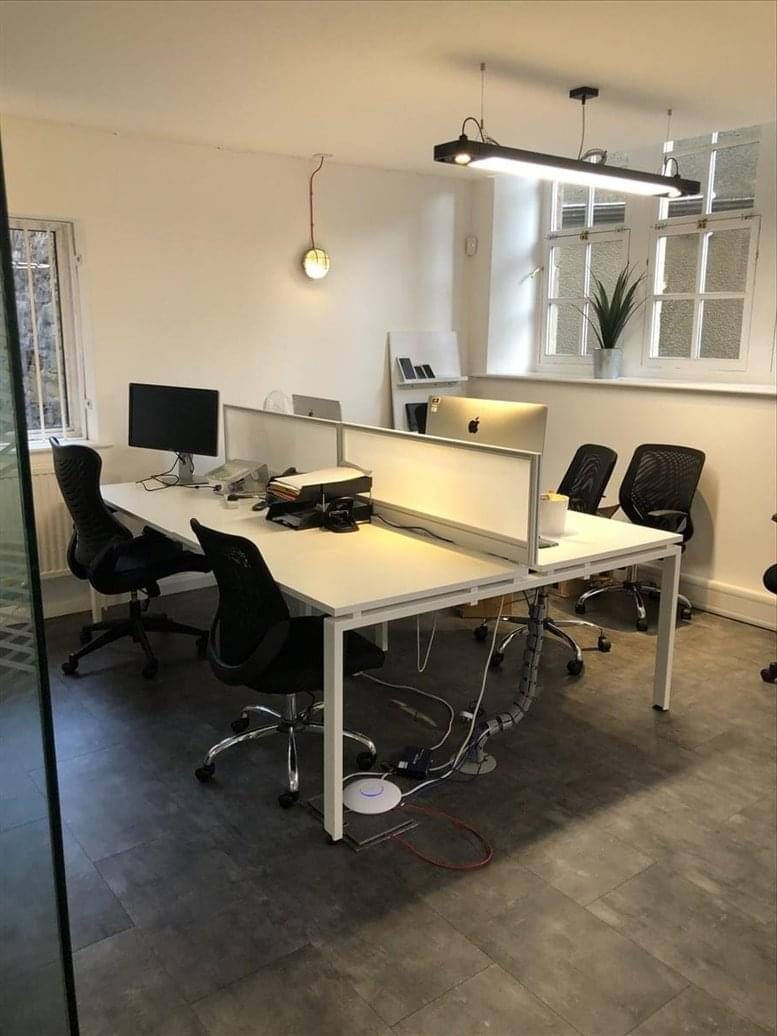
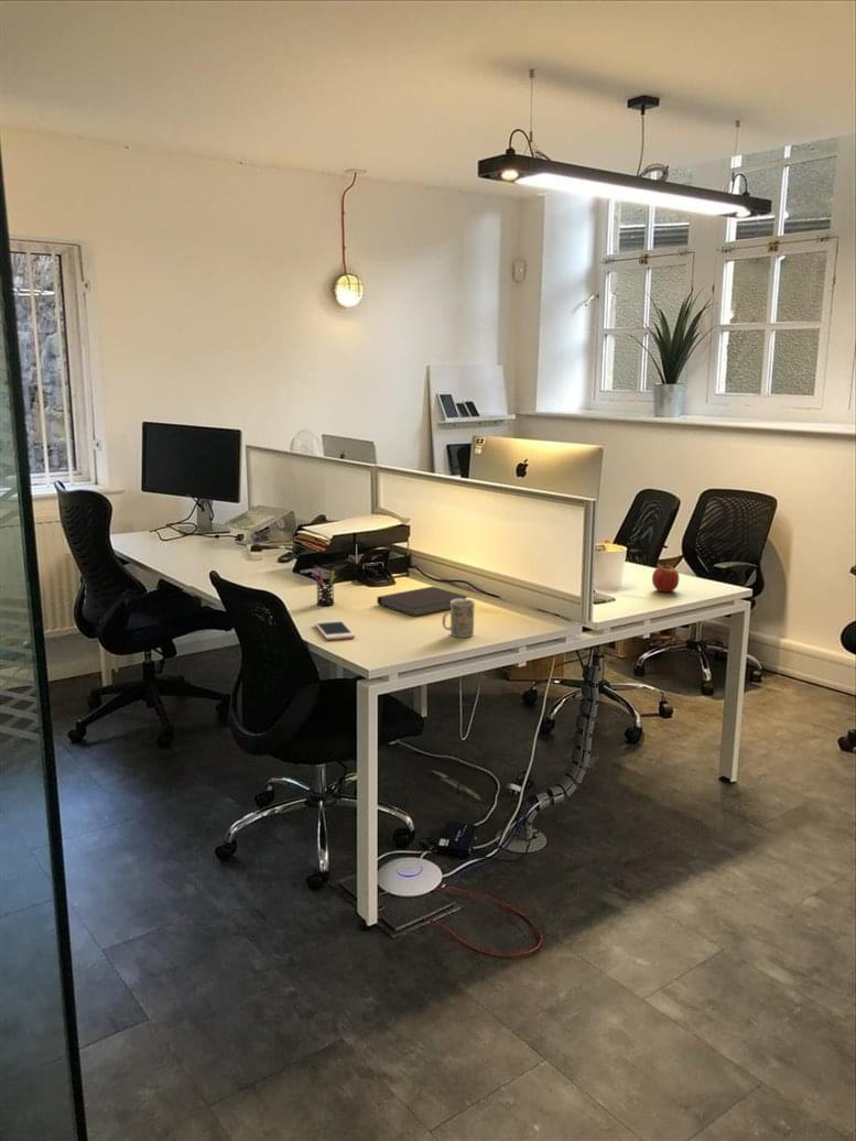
+ mug [442,598,476,639]
+ apple [651,563,680,594]
+ notebook [376,585,470,618]
+ cell phone [314,619,356,641]
+ pen holder [311,569,337,607]
